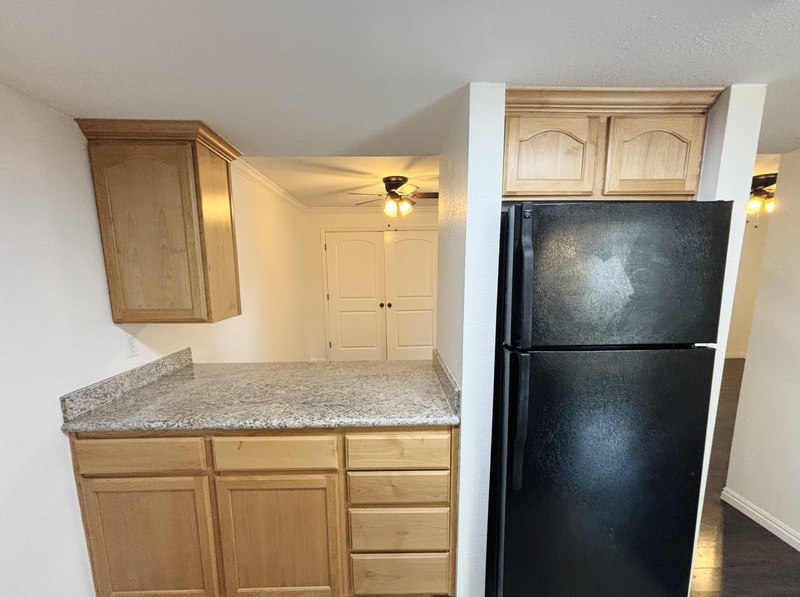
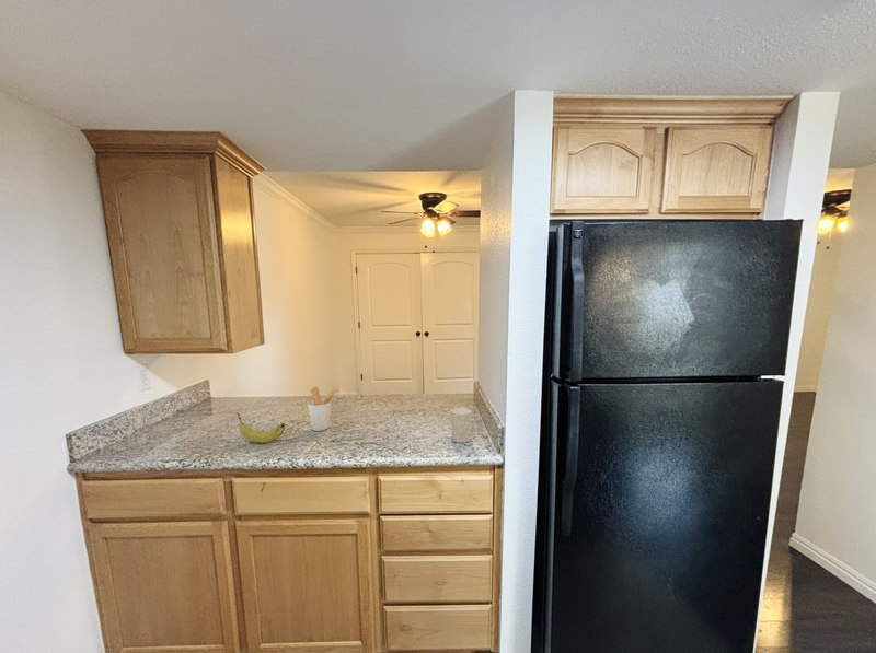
+ cup [451,407,472,444]
+ fruit [235,411,286,444]
+ utensil holder [307,385,339,432]
